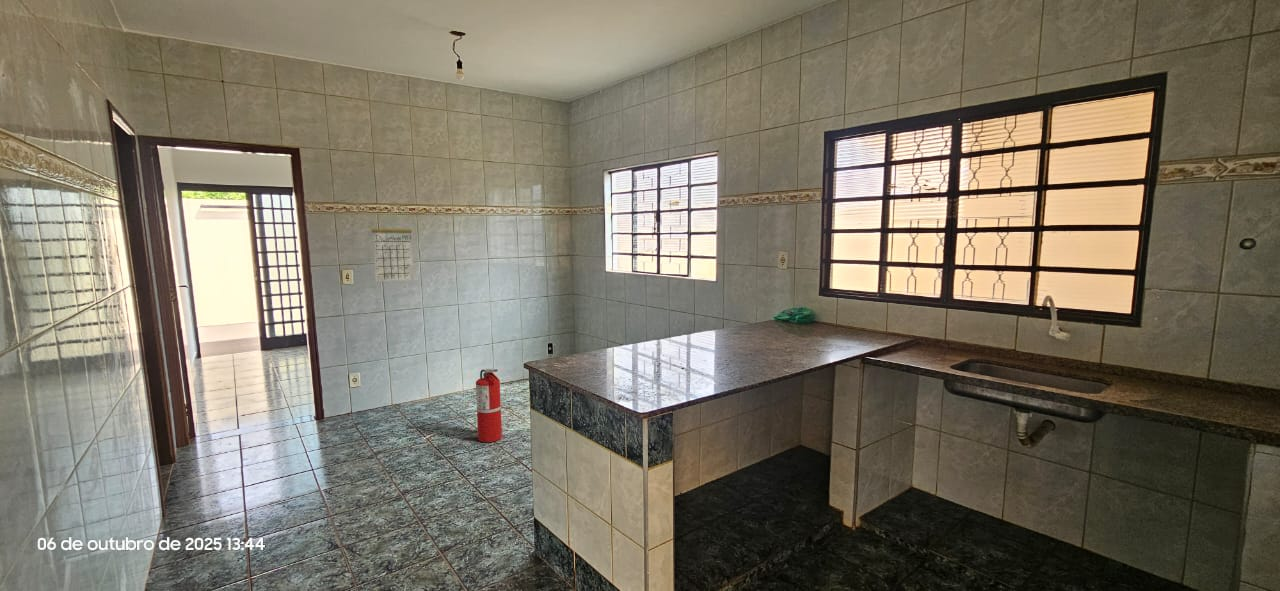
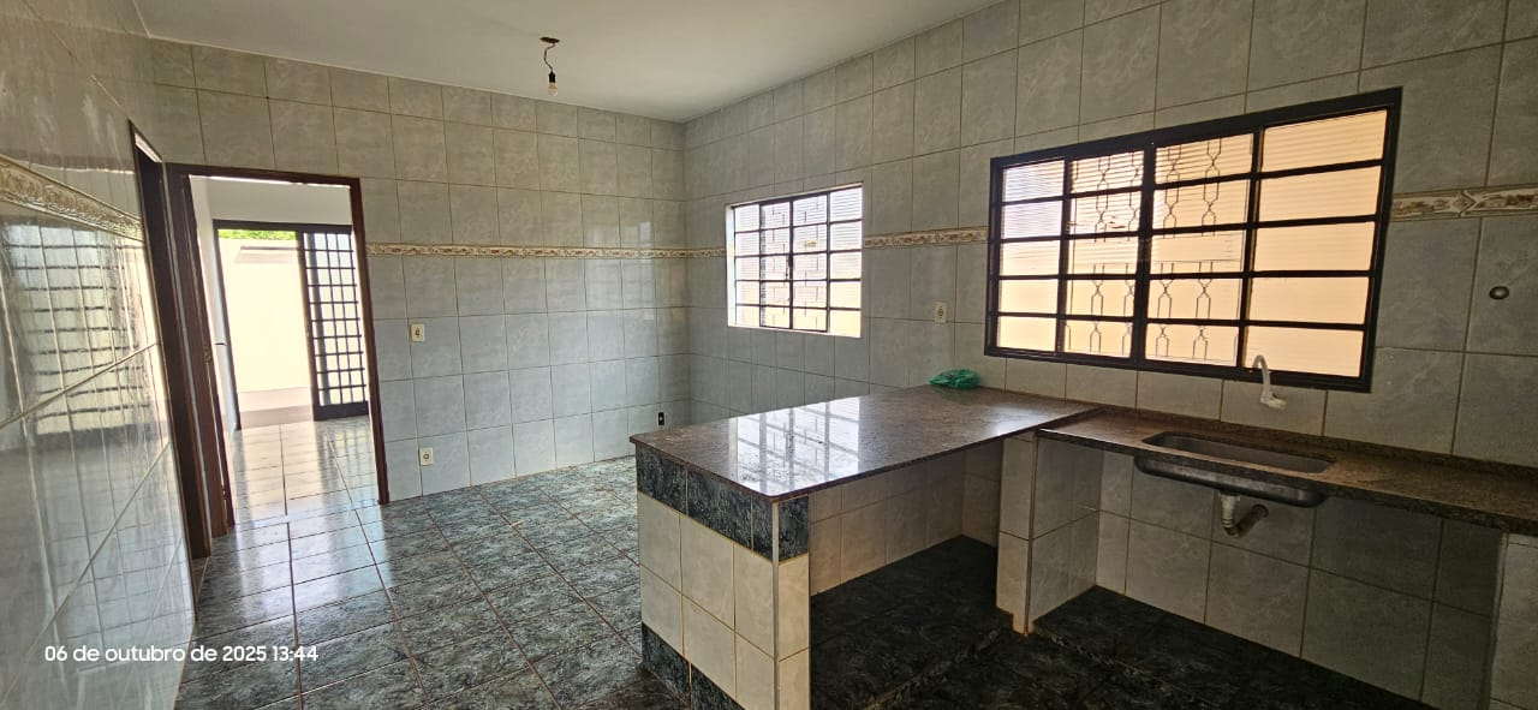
- calendar [371,218,415,283]
- fire extinguisher [475,368,503,443]
